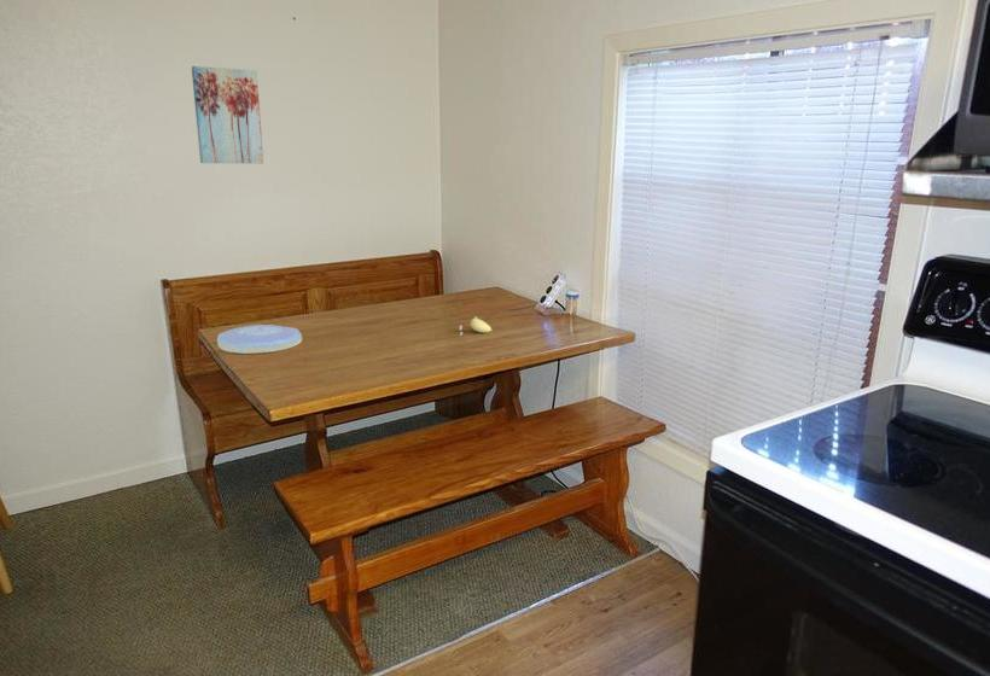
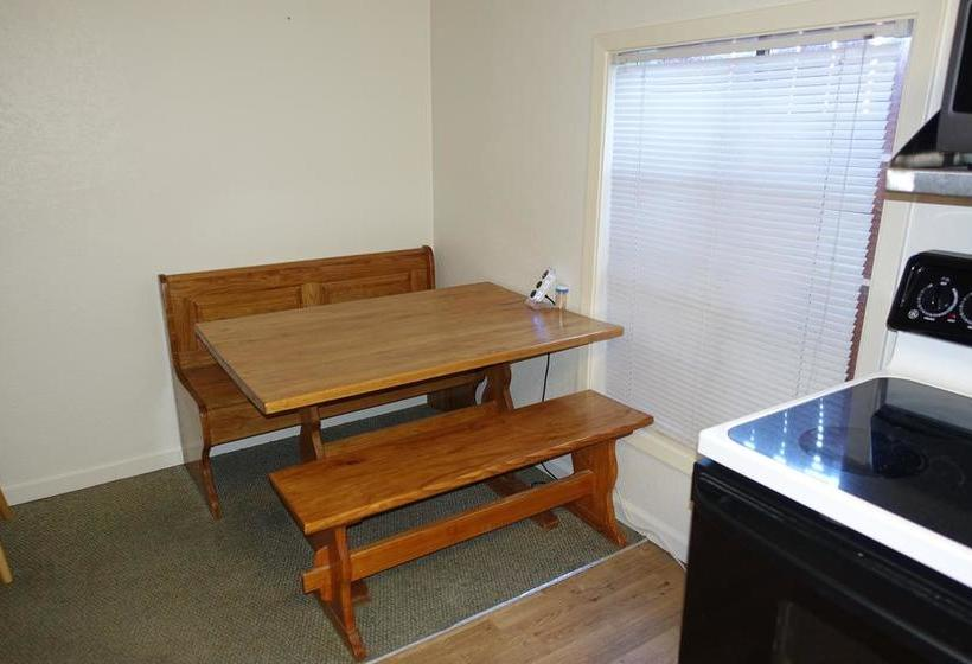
- plate [216,324,303,355]
- banana [458,315,494,337]
- wall art [191,65,264,164]
